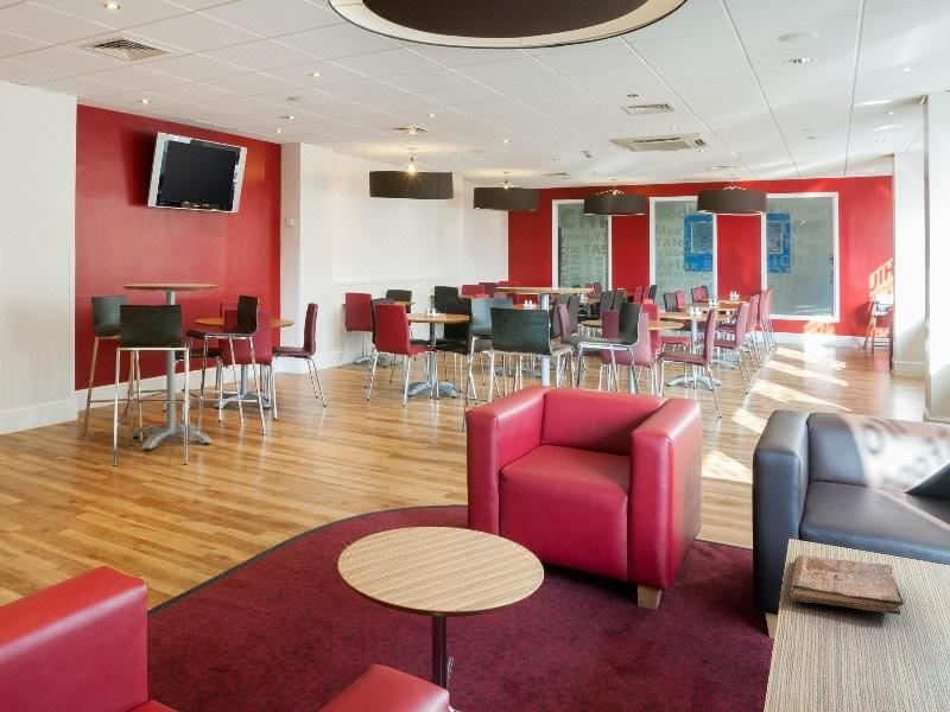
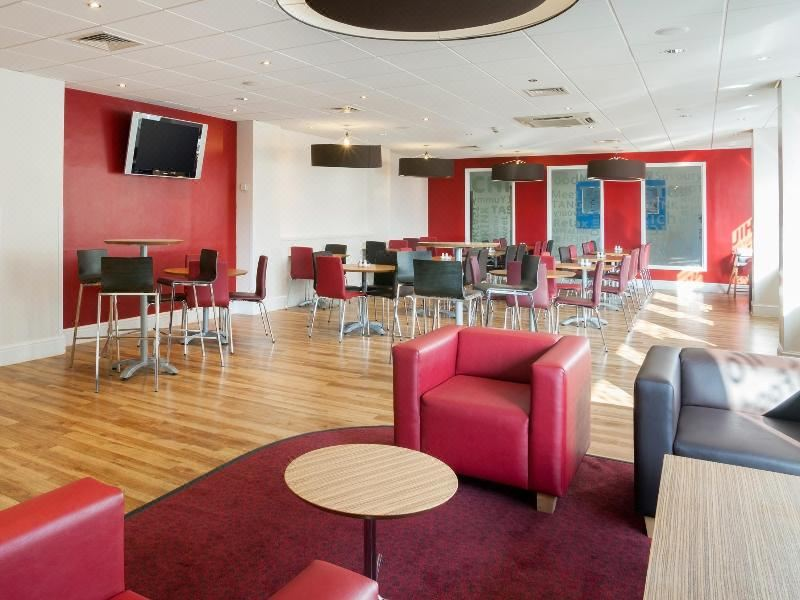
- book [787,554,905,616]
